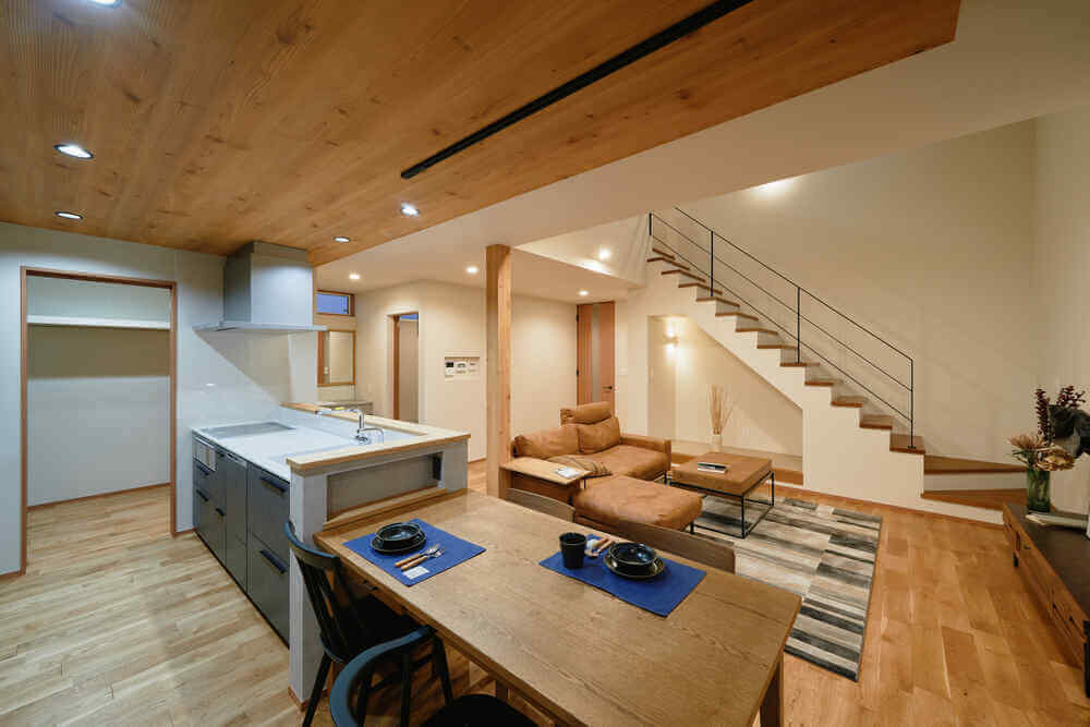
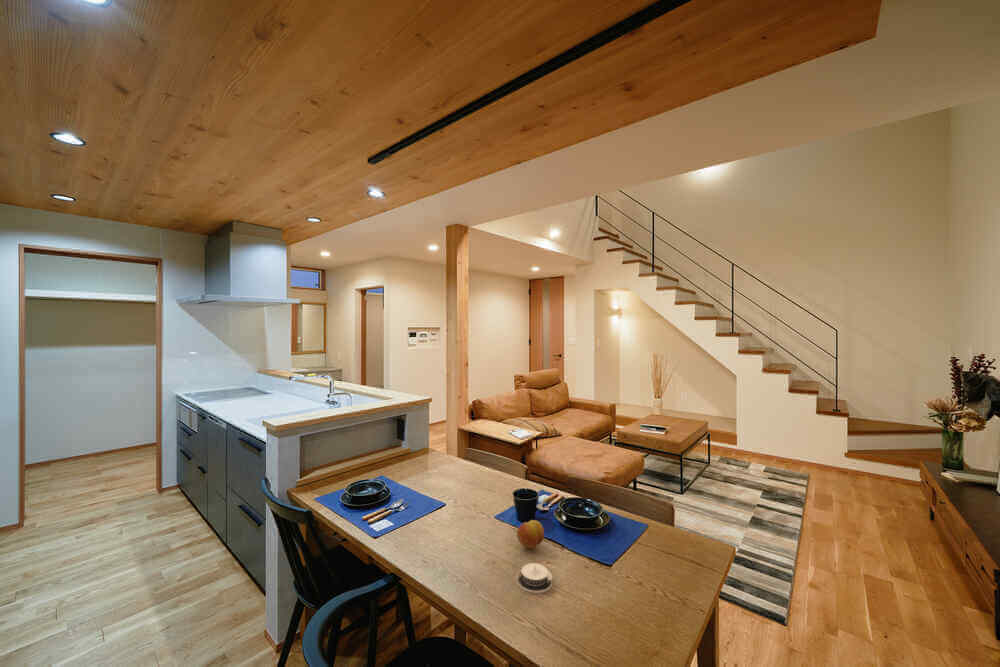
+ architectural model [516,562,553,594]
+ fruit [516,519,545,550]
